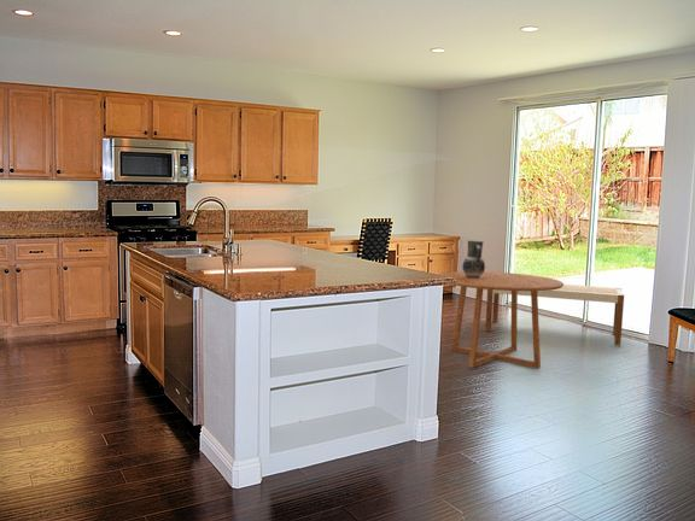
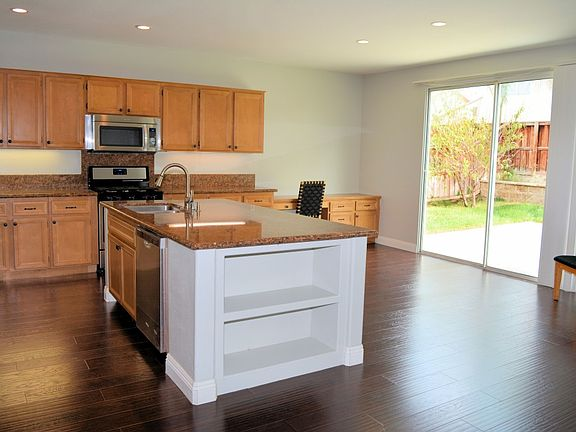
- bench [484,283,625,346]
- dining table [438,270,565,369]
- ceramic jug [461,239,486,279]
